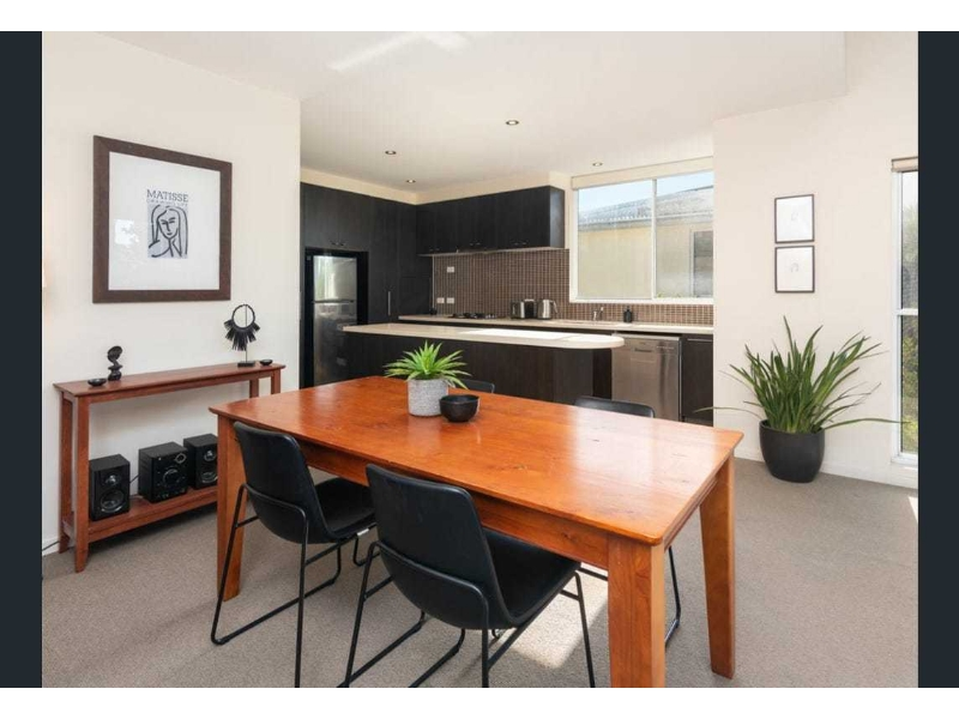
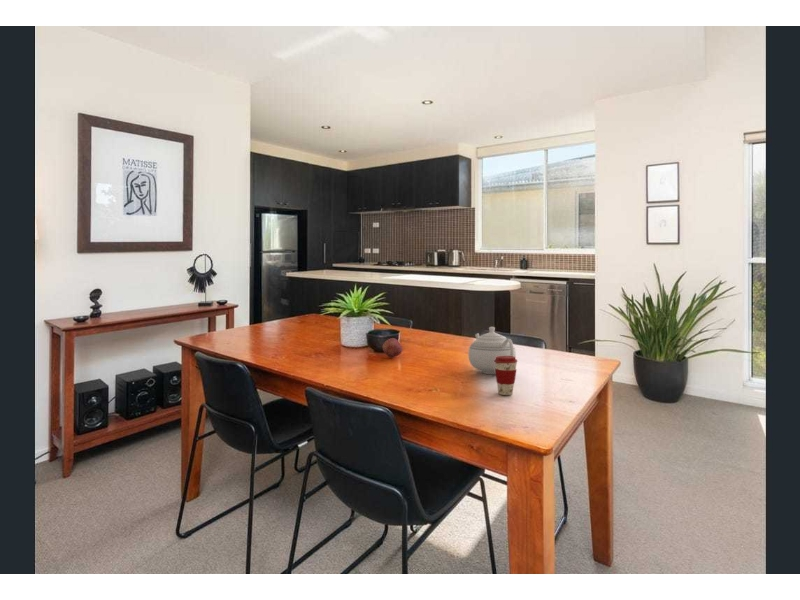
+ coffee cup [494,356,518,396]
+ teapot [467,326,517,375]
+ fruit [382,337,403,358]
